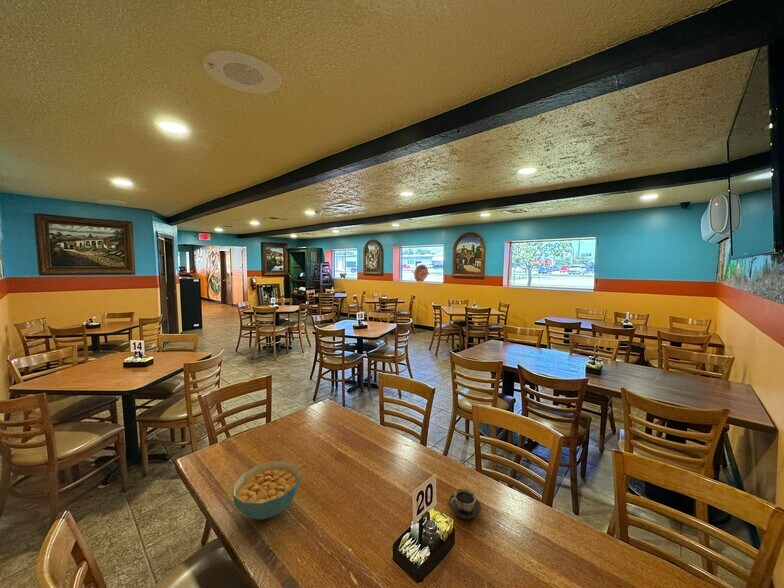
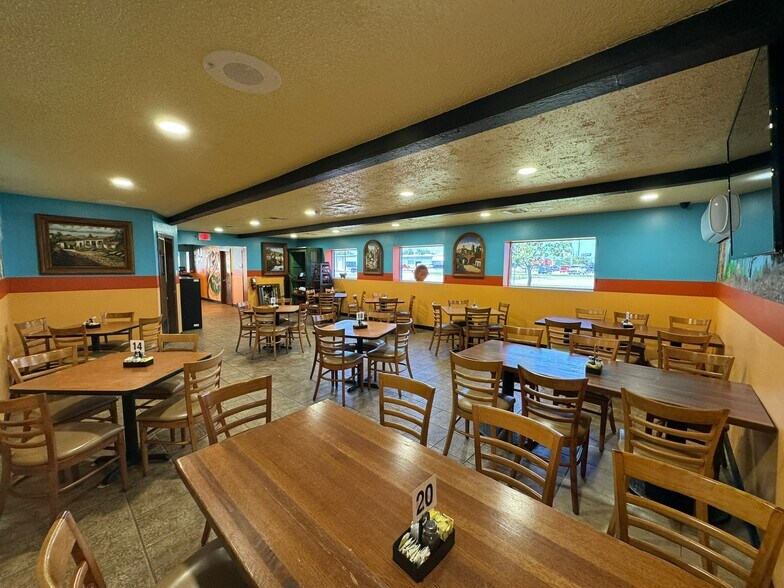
- cereal bowl [232,460,302,520]
- cup [448,487,482,521]
